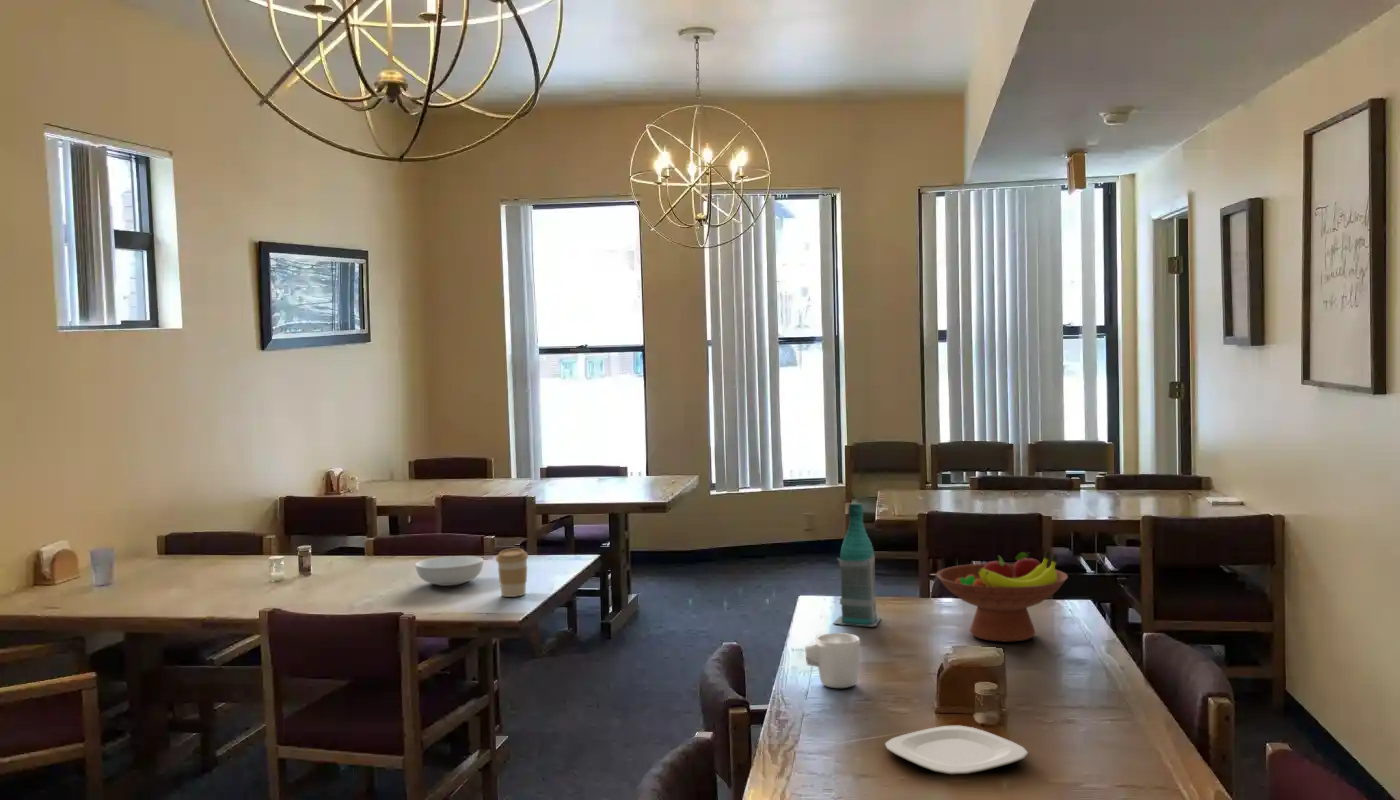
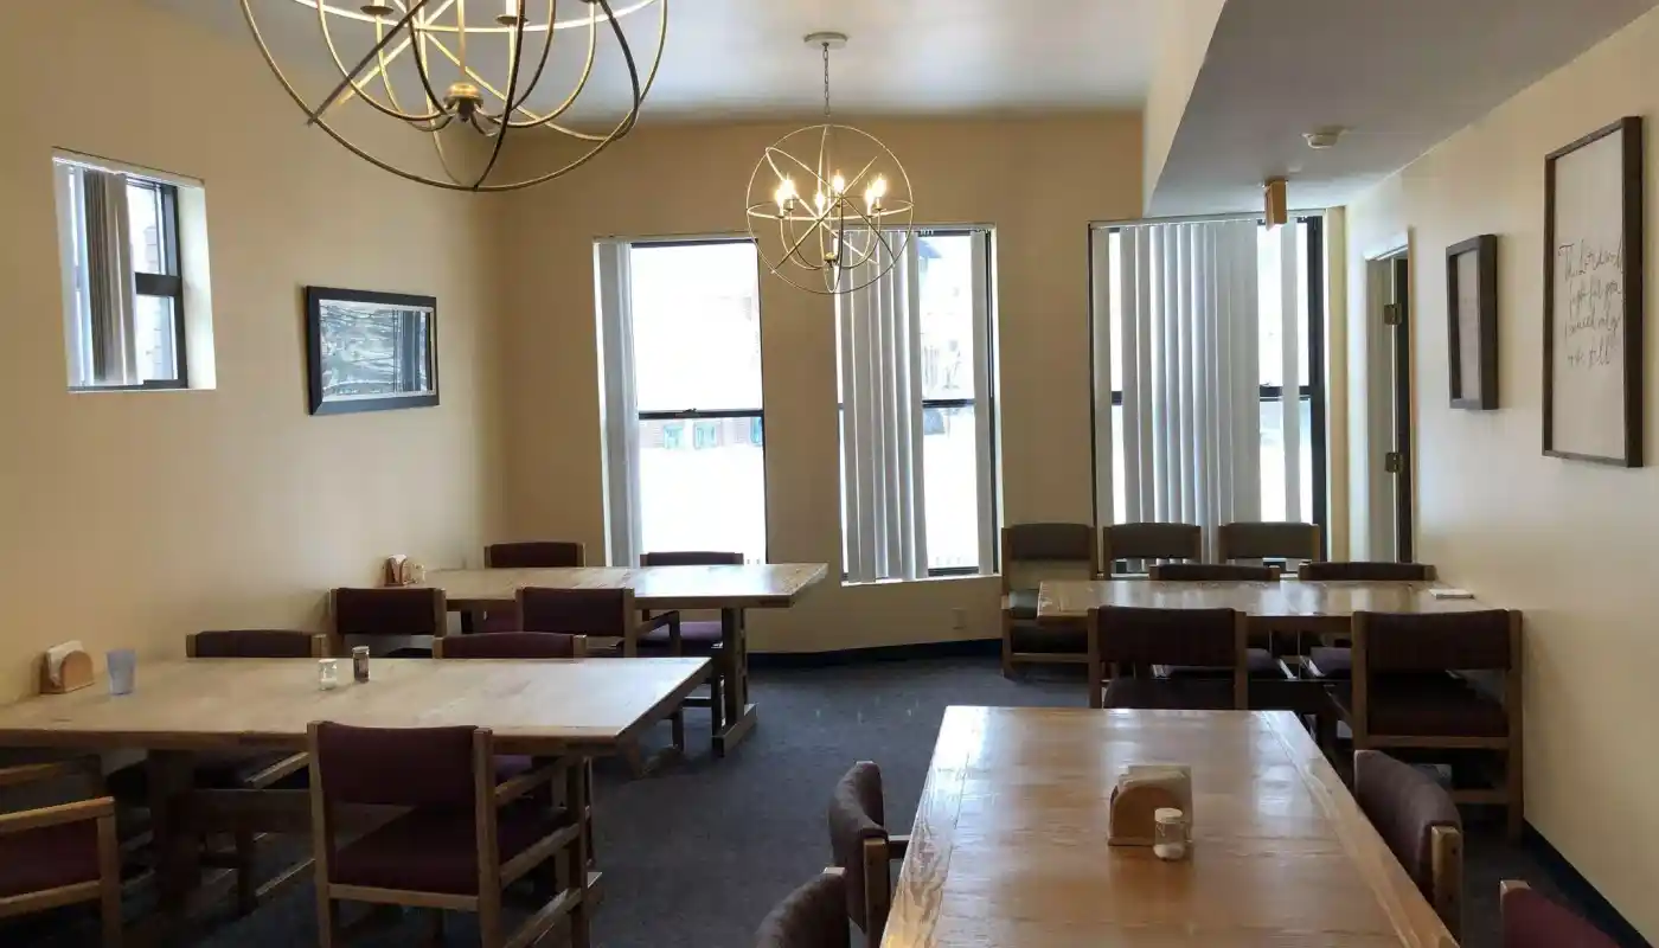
- plate [884,724,1029,776]
- fruit bowl [935,550,1069,643]
- bottle [833,502,882,627]
- serving bowl [414,555,484,587]
- mug [804,632,861,689]
- coffee cup [495,548,529,598]
